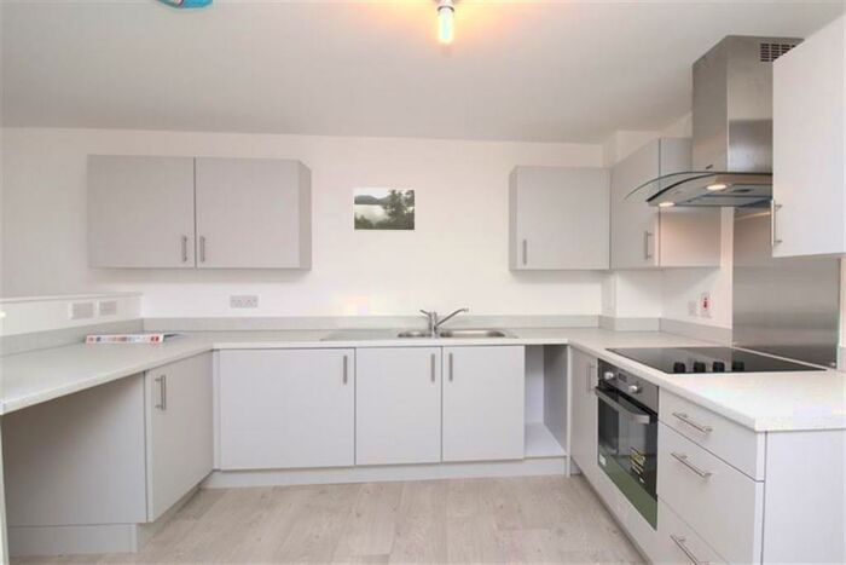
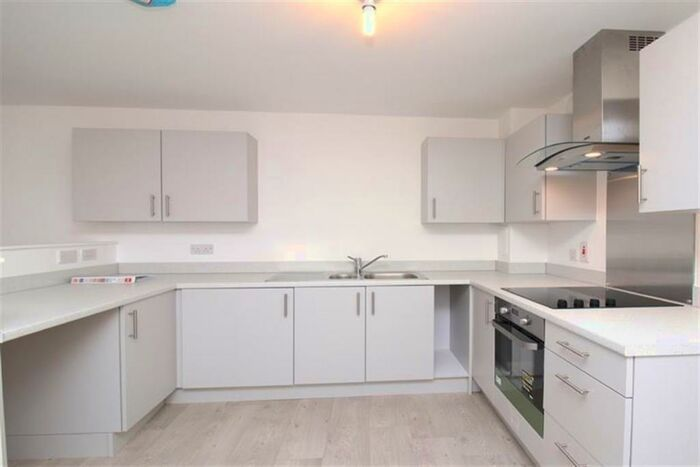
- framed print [352,186,417,232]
